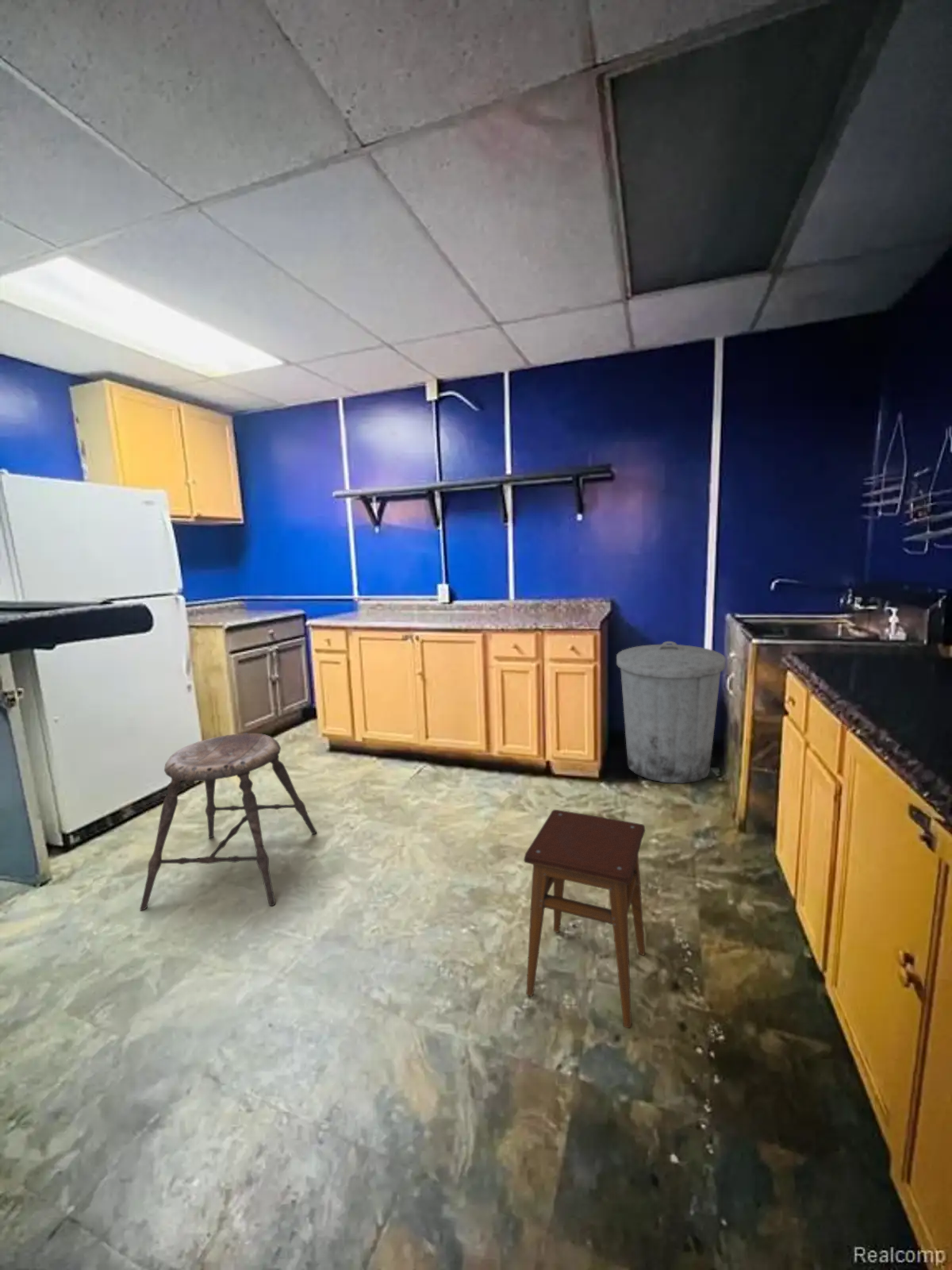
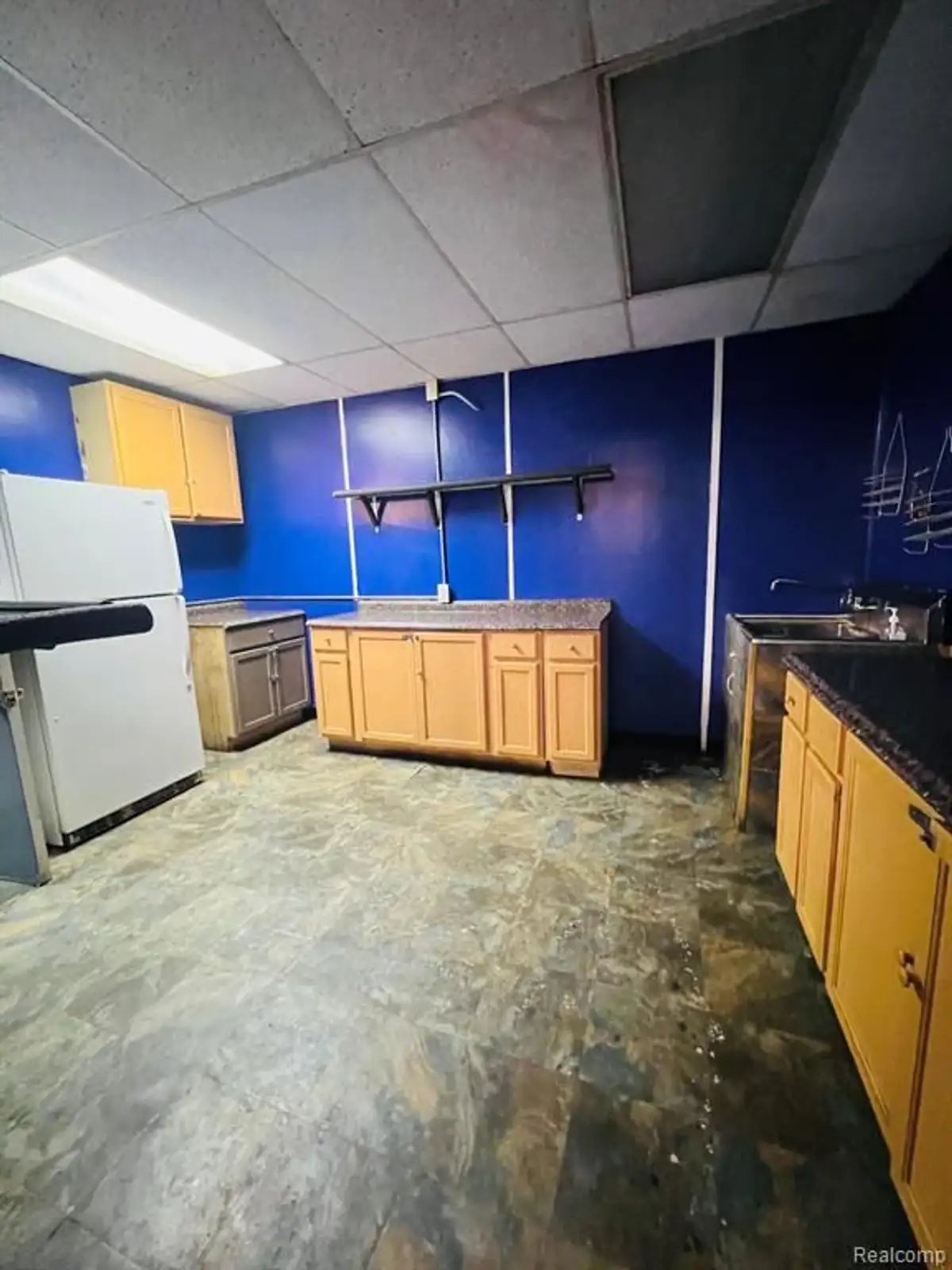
- trash can [616,641,727,784]
- stool [523,809,646,1029]
- stool [139,733,317,911]
